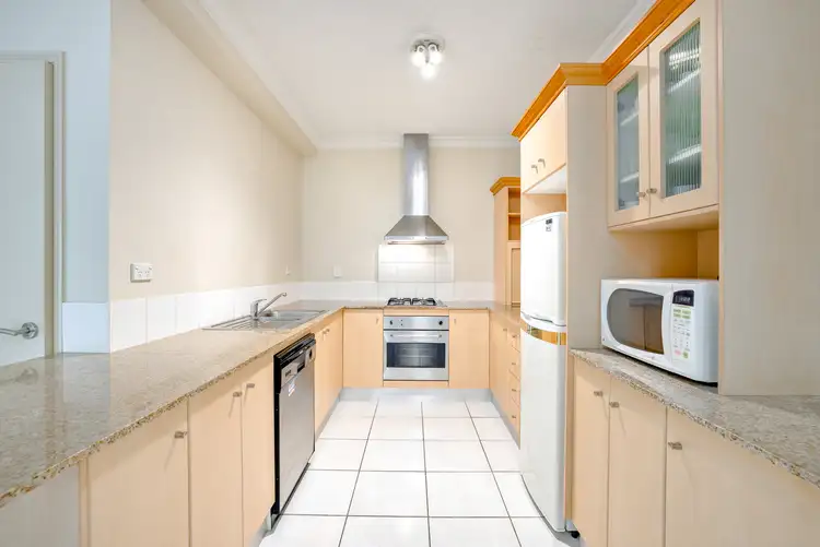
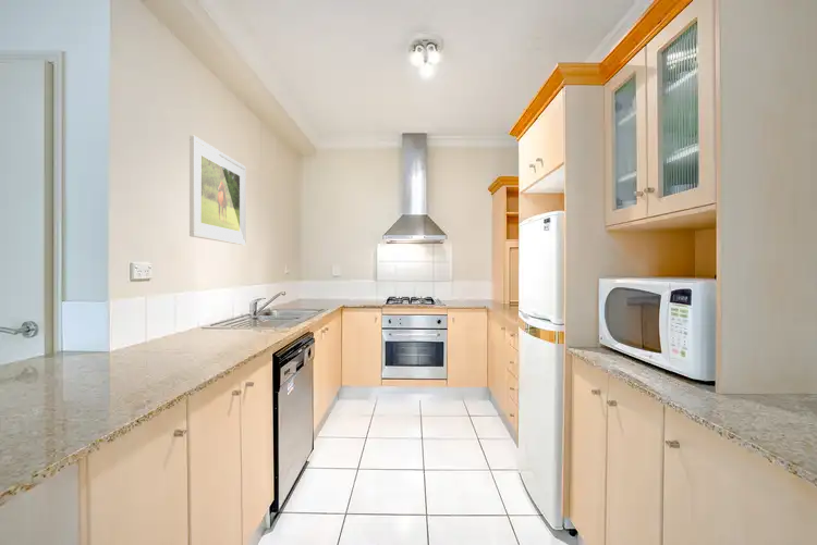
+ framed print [188,134,247,246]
